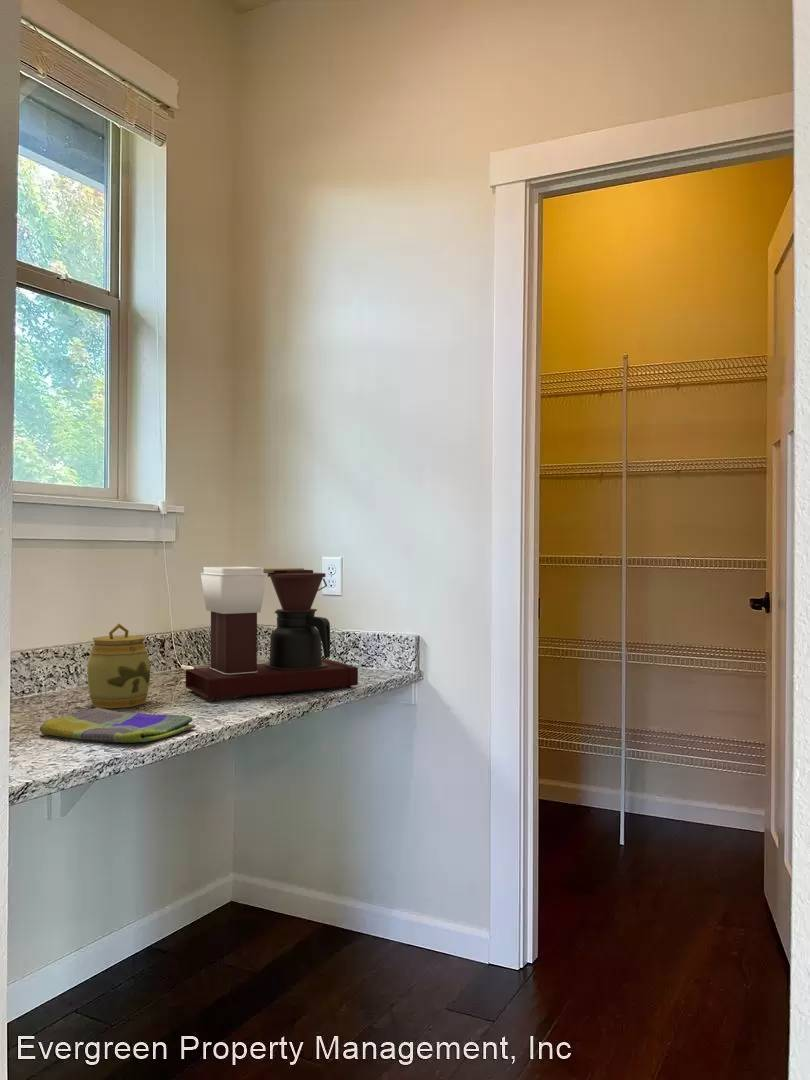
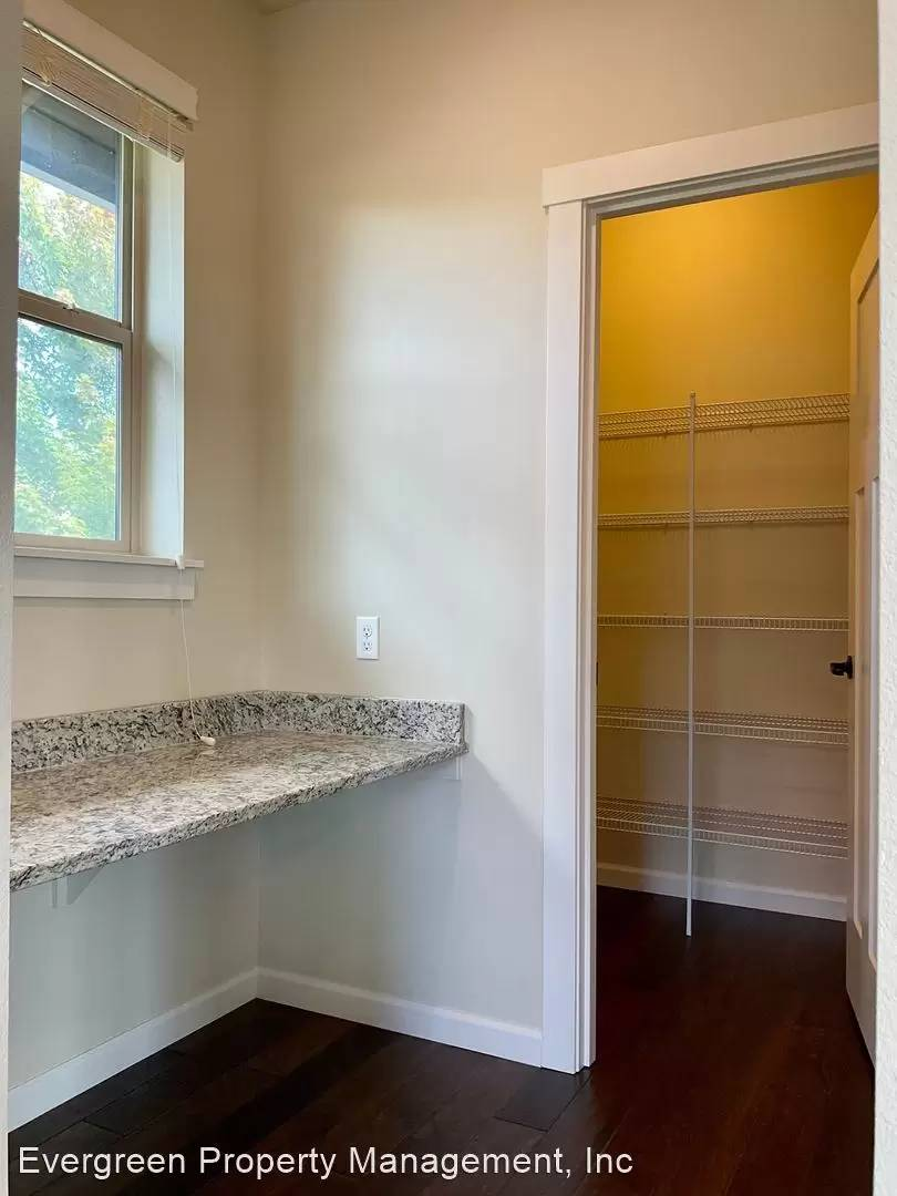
- dish towel [39,707,197,744]
- coffee maker [185,566,359,702]
- jar [86,623,151,709]
